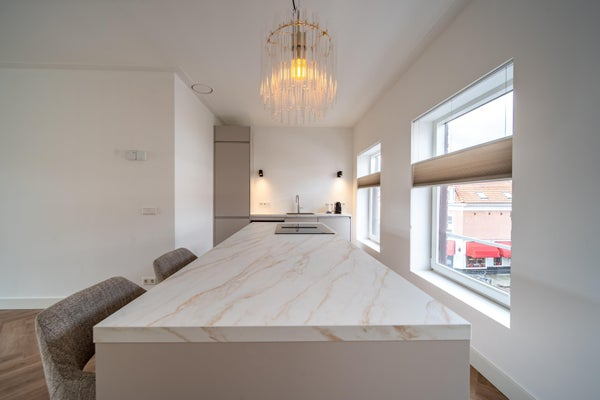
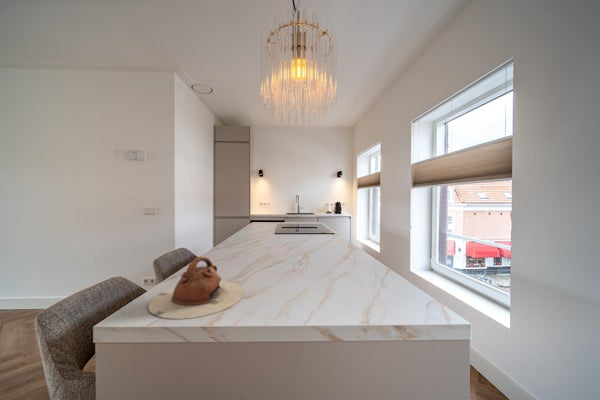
+ teapot [147,256,245,320]
